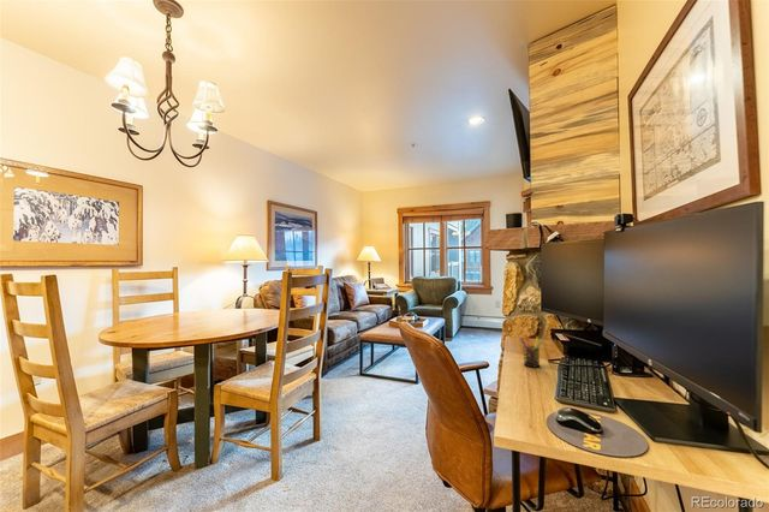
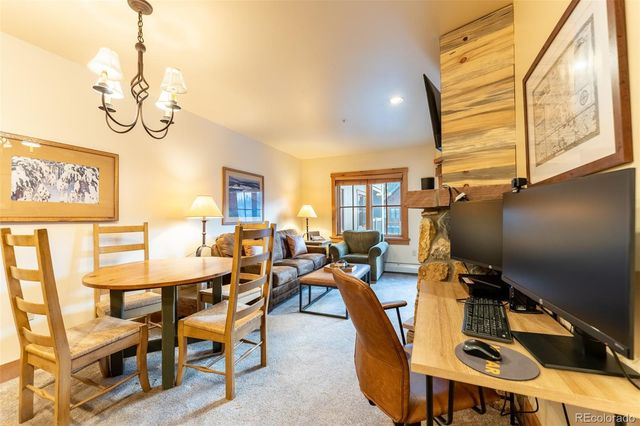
- pen holder [518,334,543,369]
